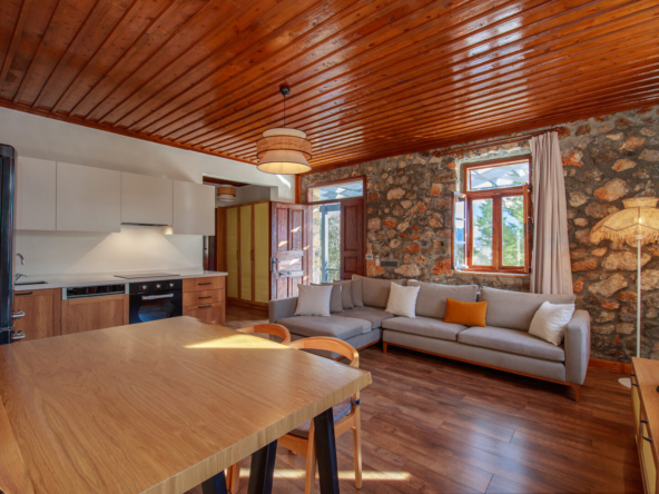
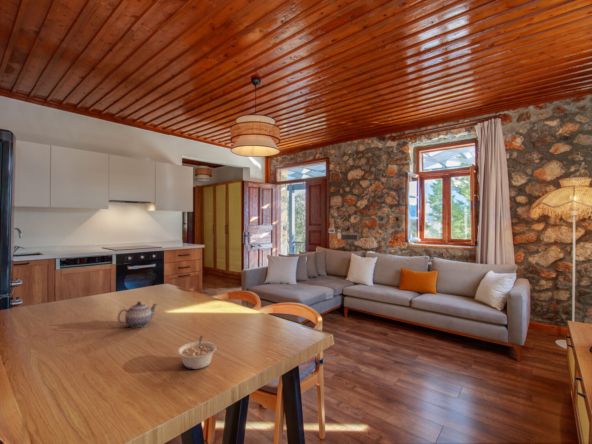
+ teapot [117,300,158,328]
+ legume [177,335,217,370]
